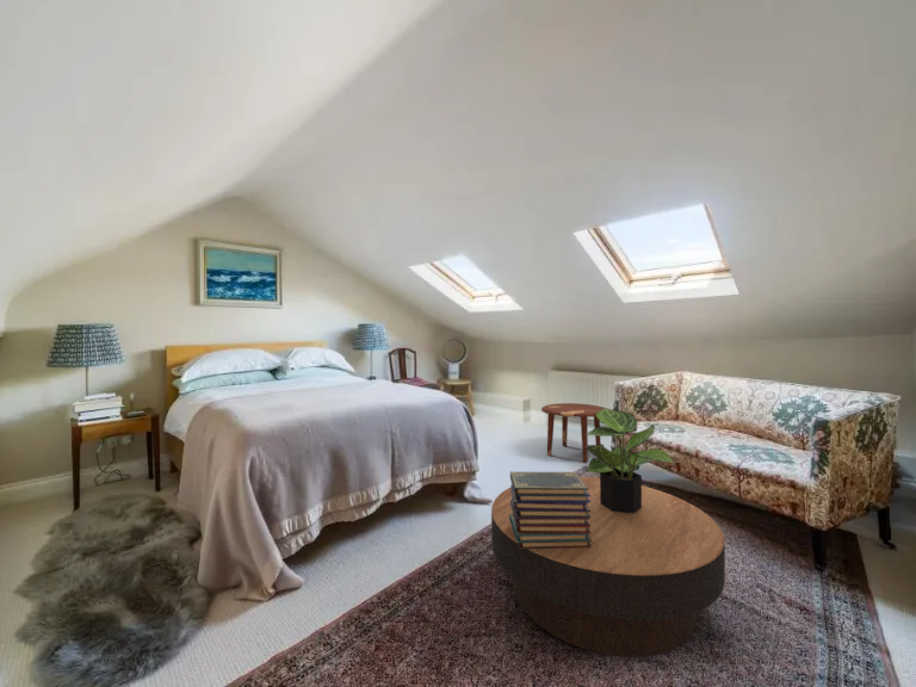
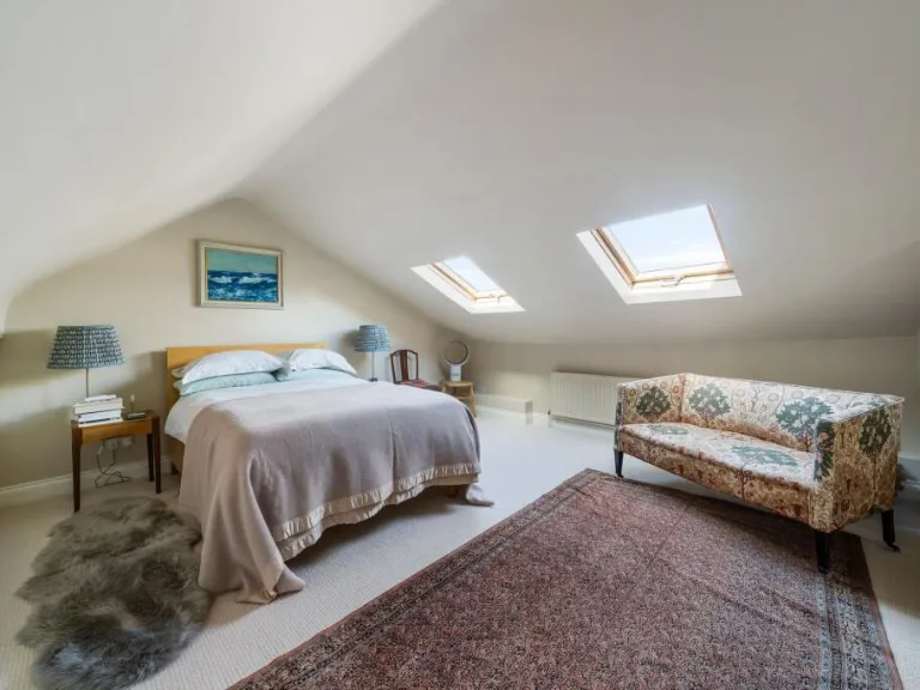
- coffee table [490,476,726,658]
- potted plant [586,406,679,514]
- side table [540,402,602,463]
- book stack [509,471,592,549]
